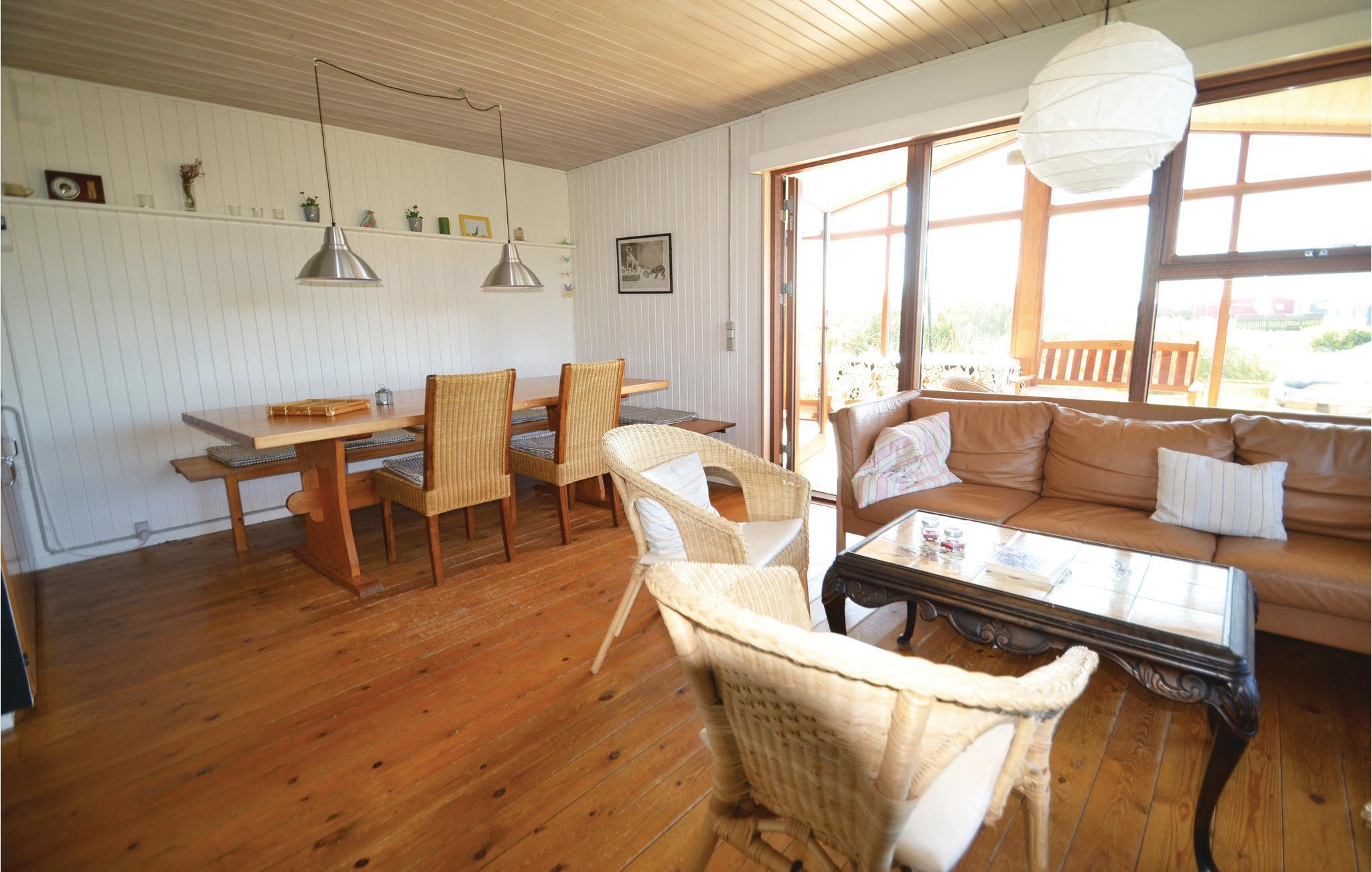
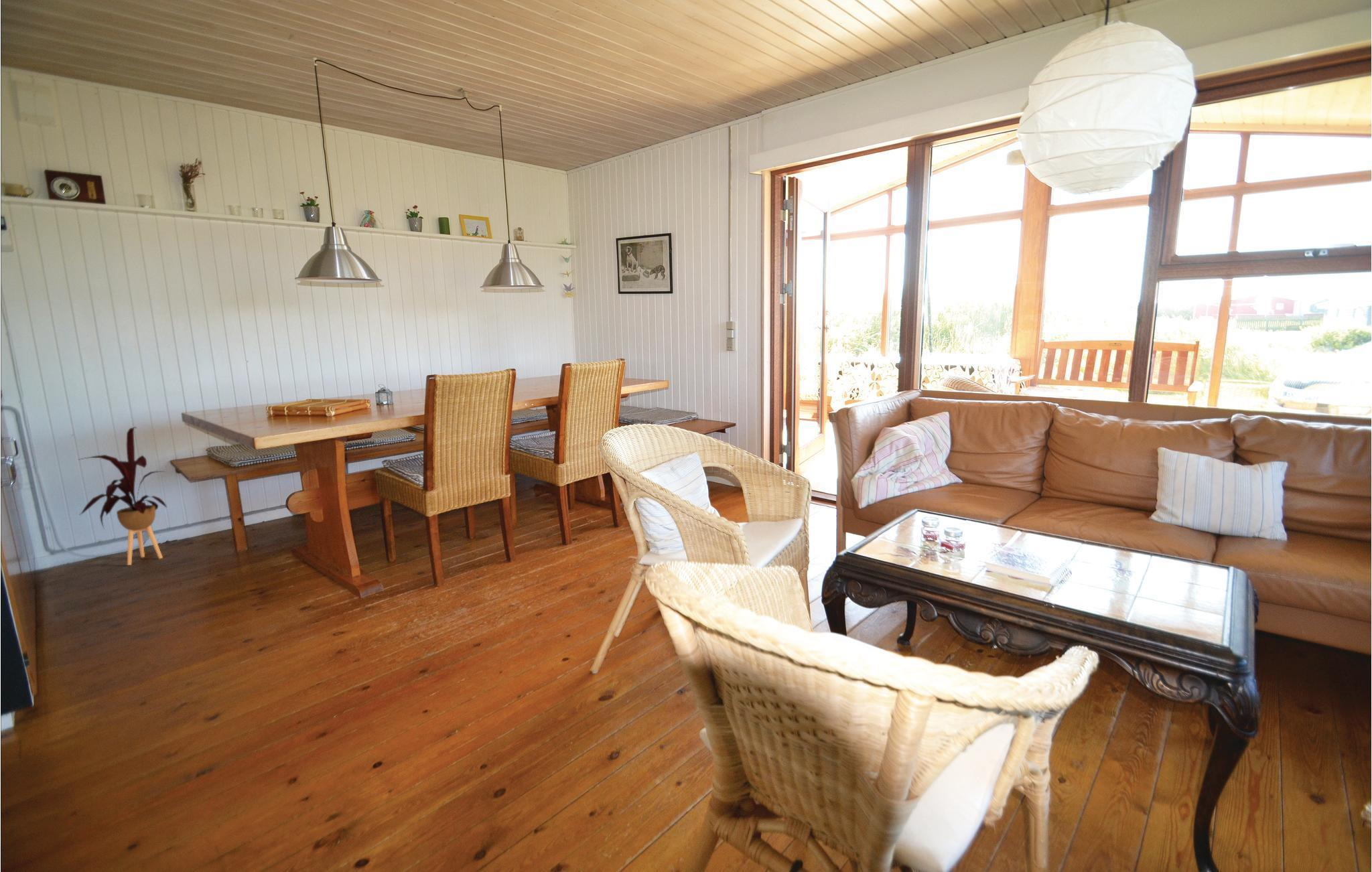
+ house plant [78,426,167,566]
